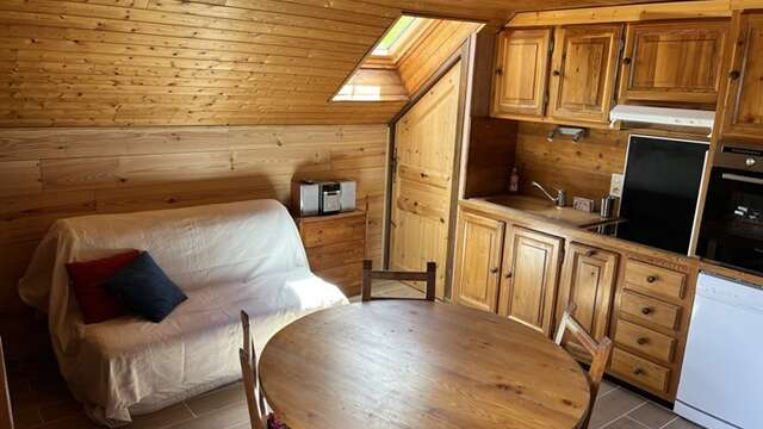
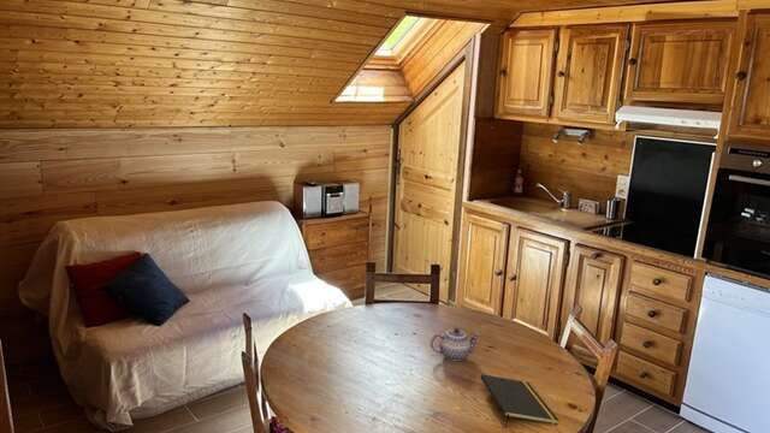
+ notepad [479,373,559,429]
+ teapot [430,327,480,362]
